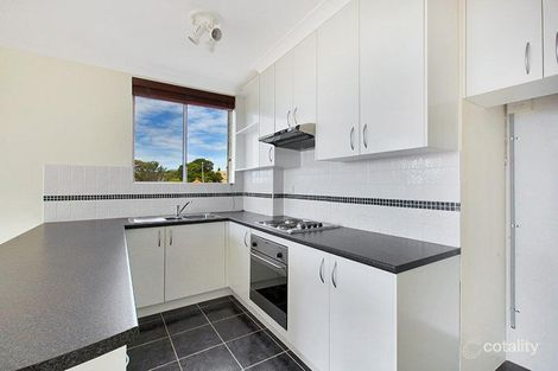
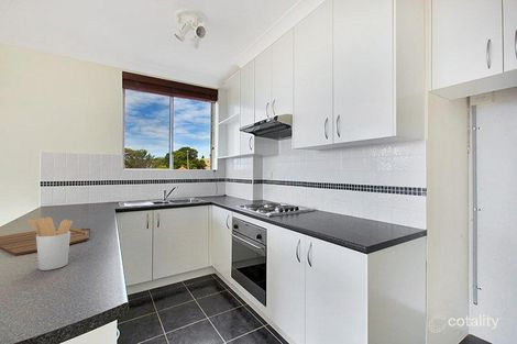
+ utensil holder [26,217,74,271]
+ cutting board [0,226,91,256]
